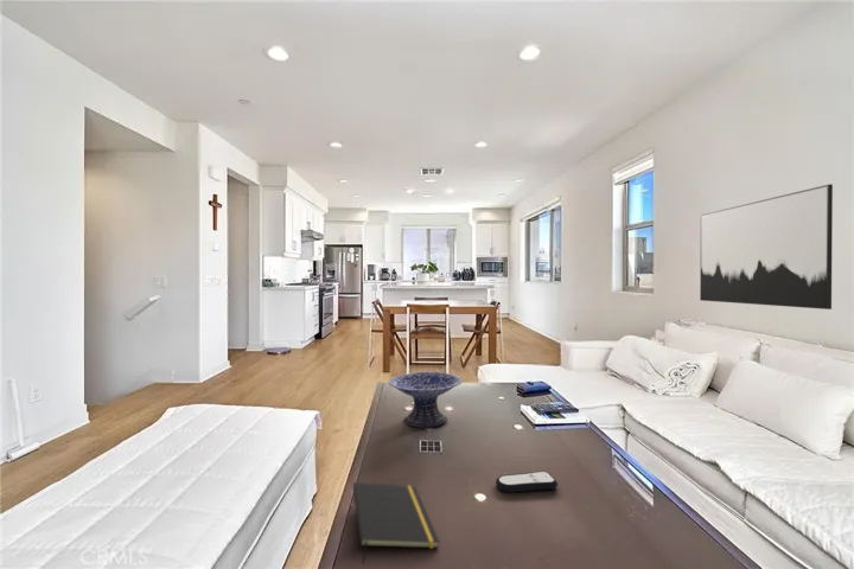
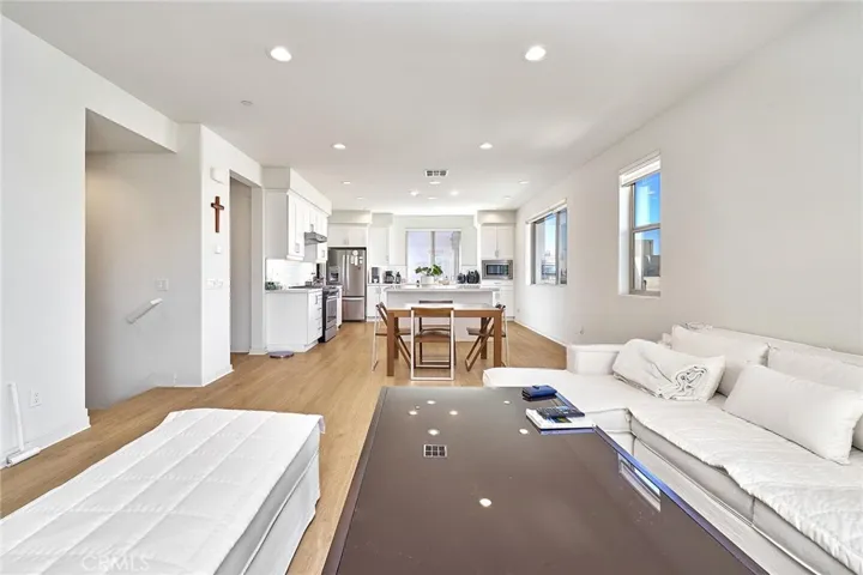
- decorative bowl [387,371,463,428]
- remote control [495,471,559,493]
- wall art [699,183,834,311]
- notepad [352,481,440,565]
